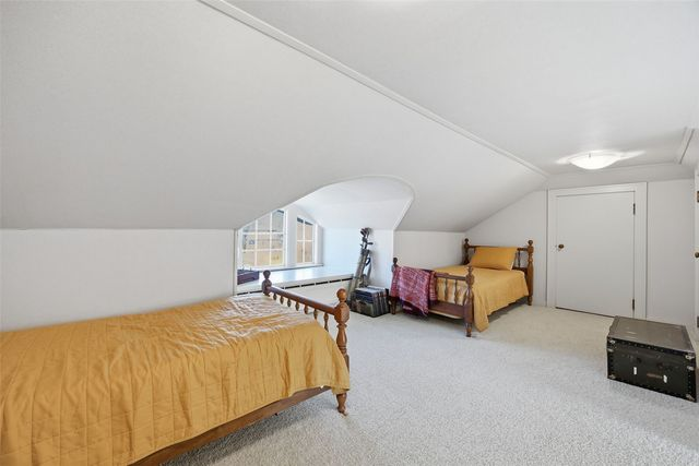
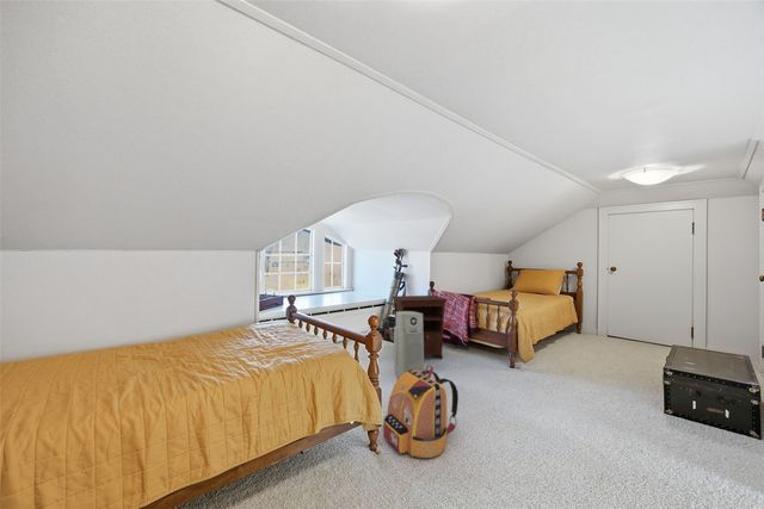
+ air purifier [393,311,425,379]
+ nightstand [392,294,448,360]
+ backpack [381,365,460,459]
